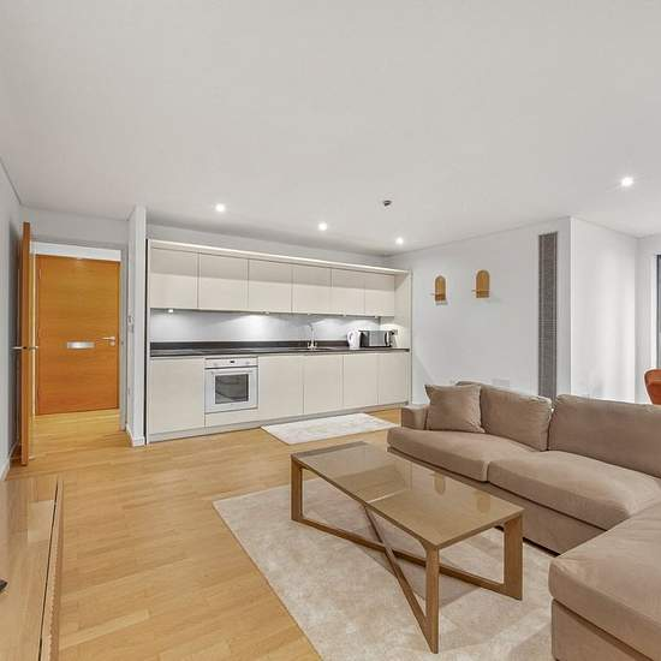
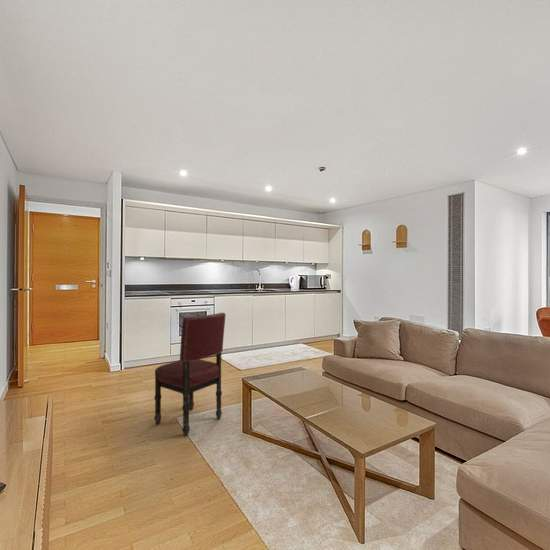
+ dining chair [153,312,227,437]
